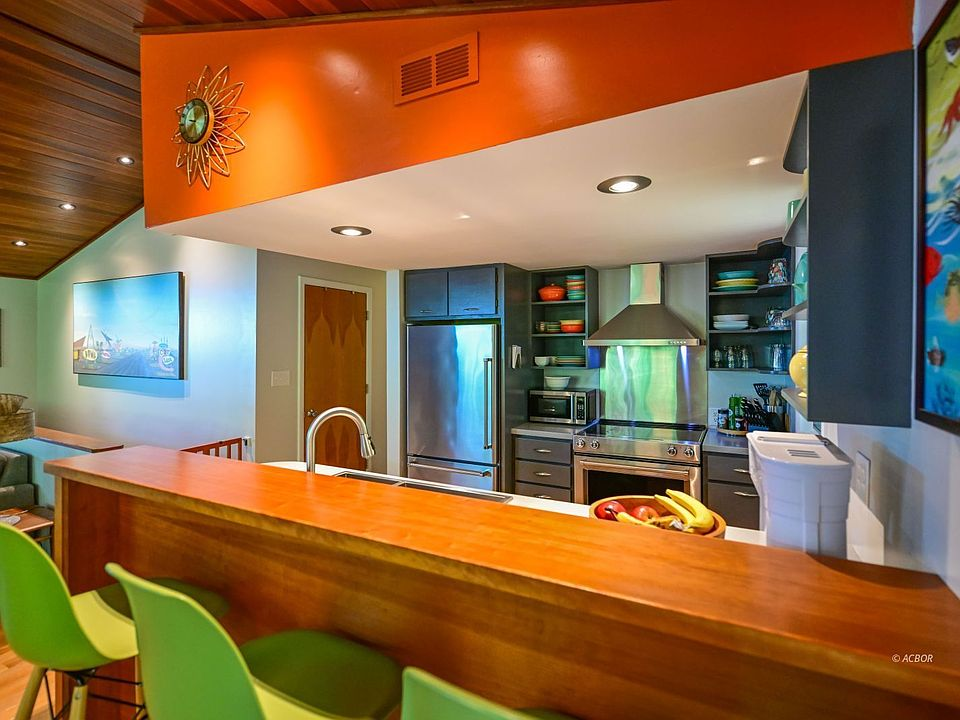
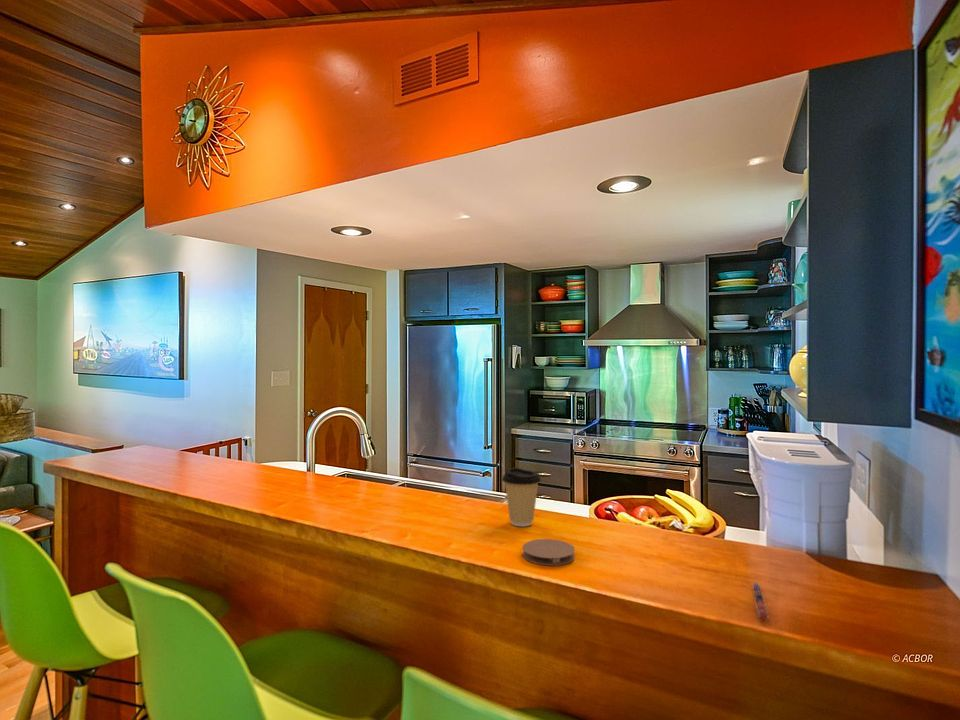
+ coaster [521,538,576,567]
+ pen [751,581,770,621]
+ coffee cup [501,467,542,527]
